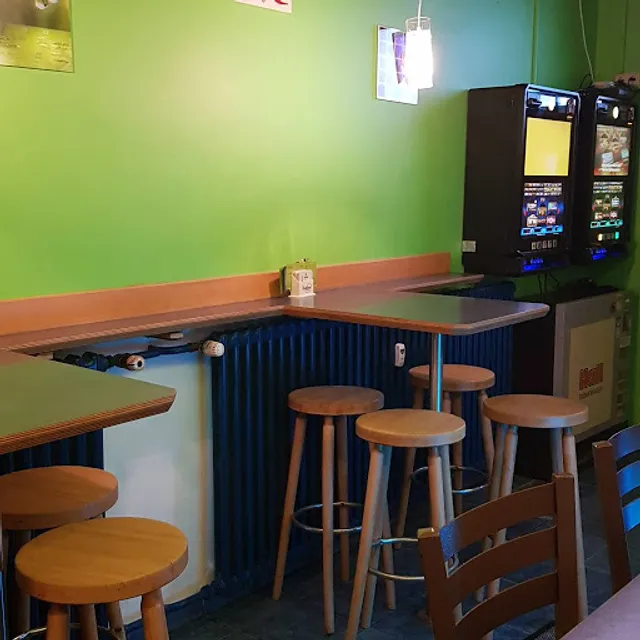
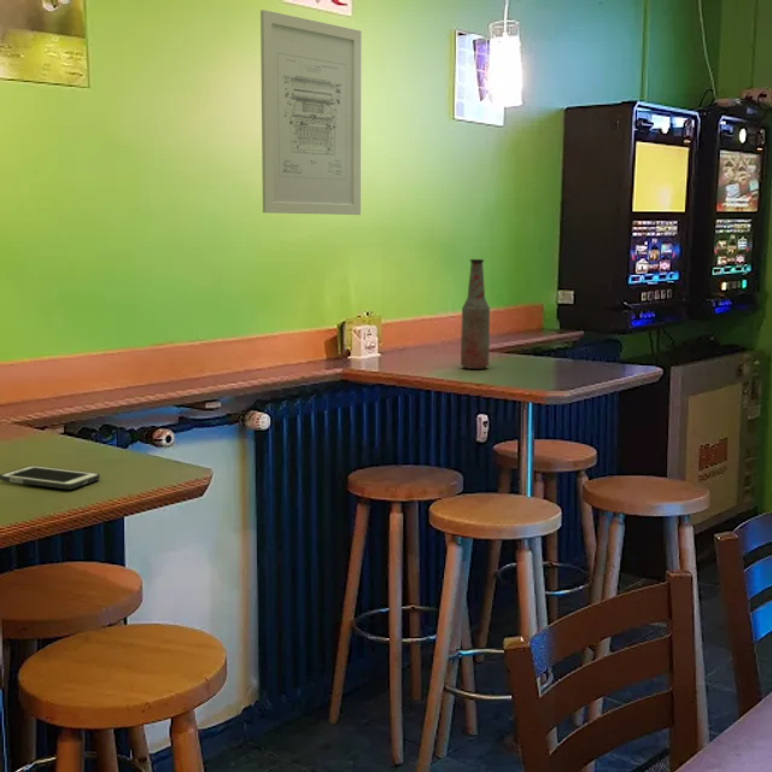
+ cell phone [0,464,101,491]
+ wall art [259,8,362,216]
+ bottle [460,258,491,370]
